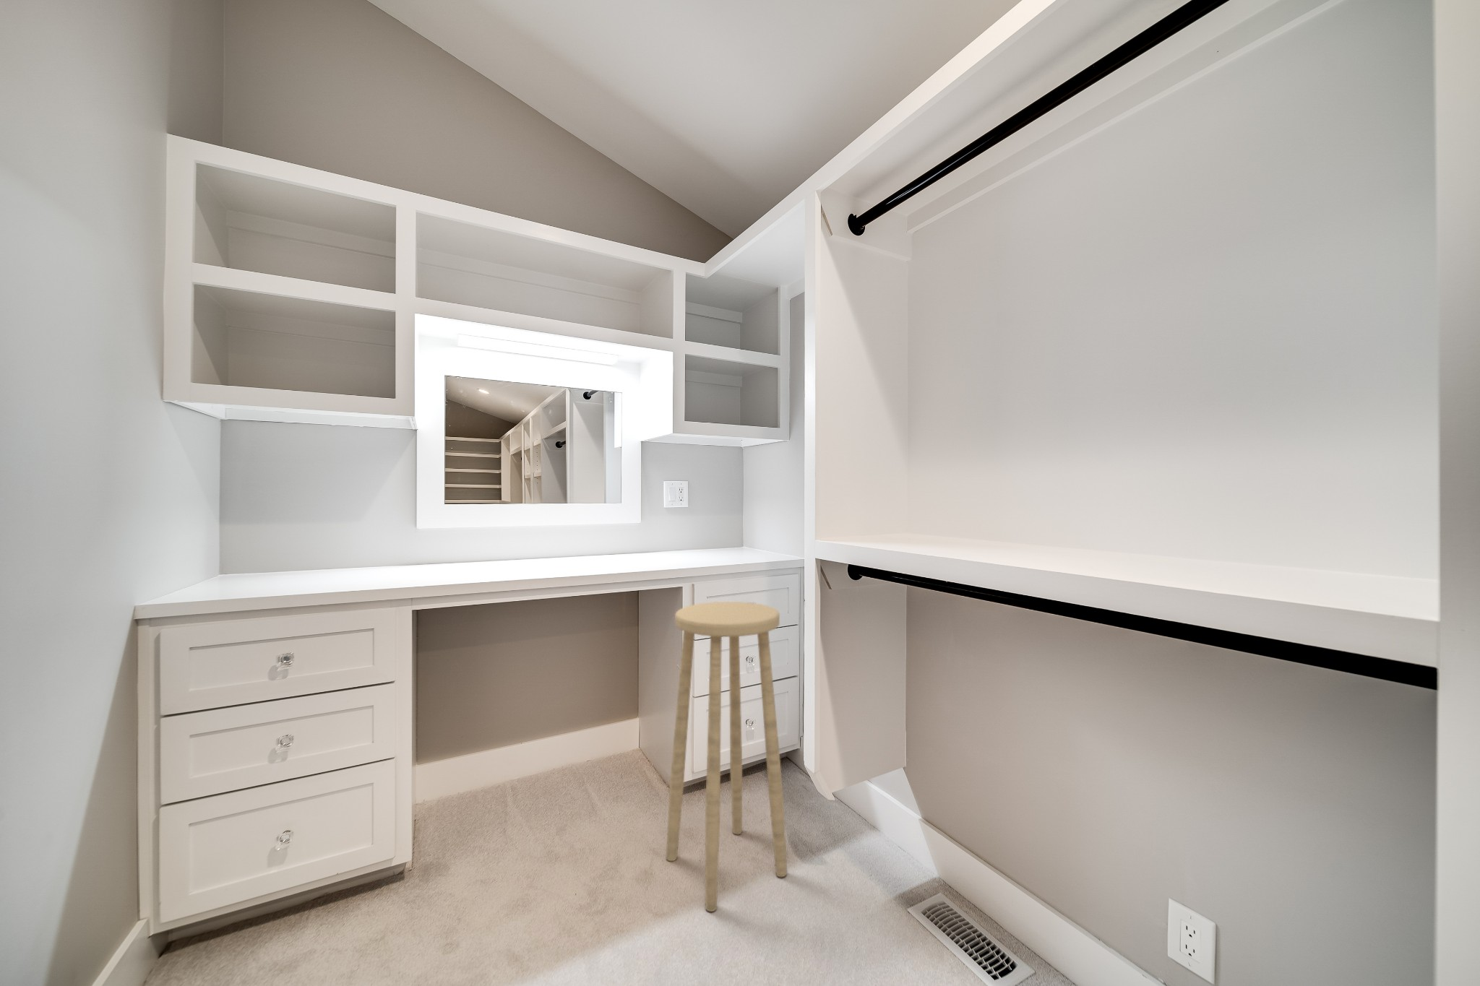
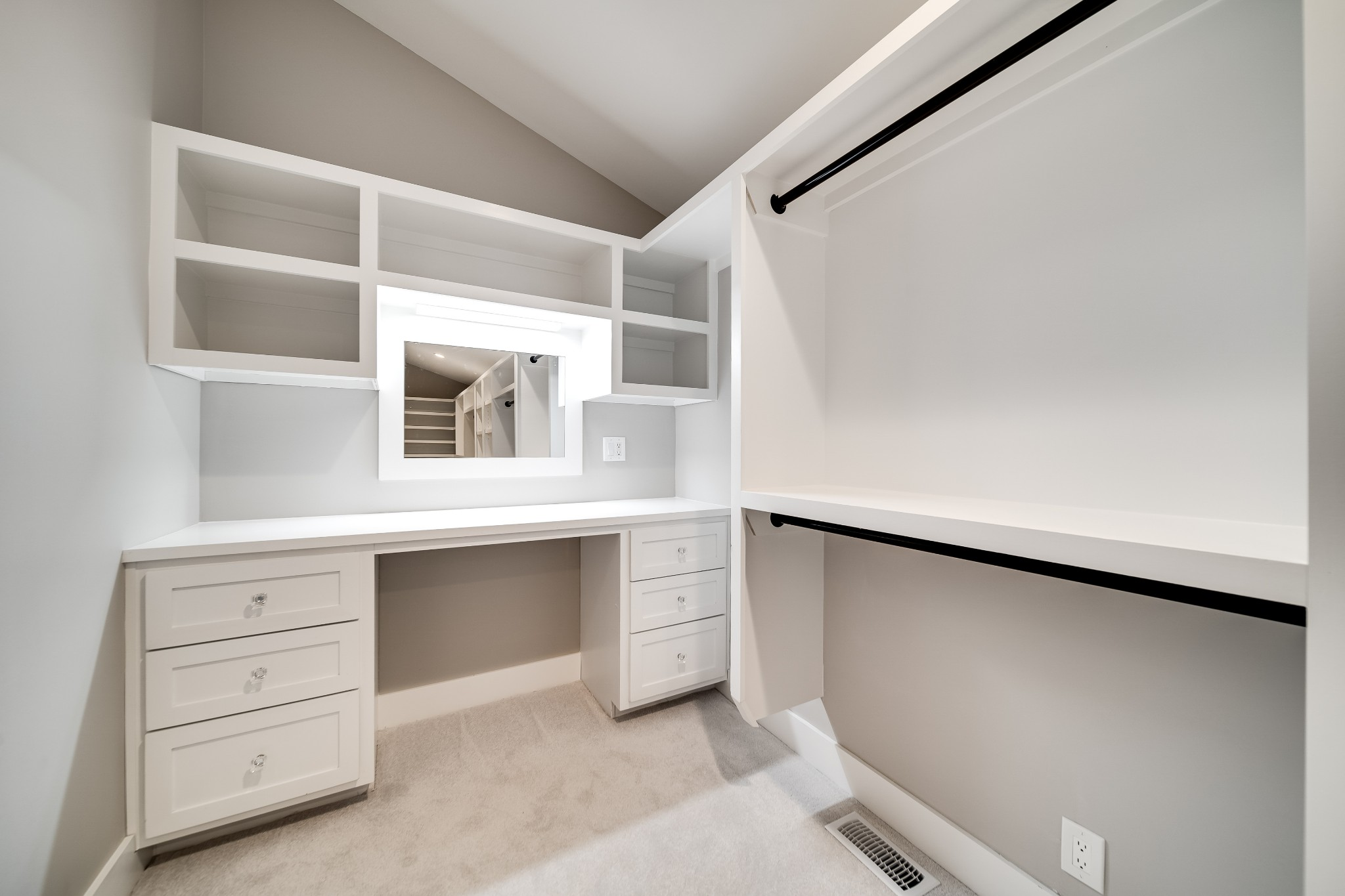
- stool [666,601,788,912]
